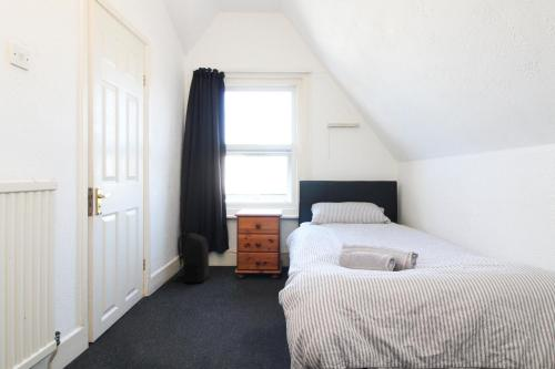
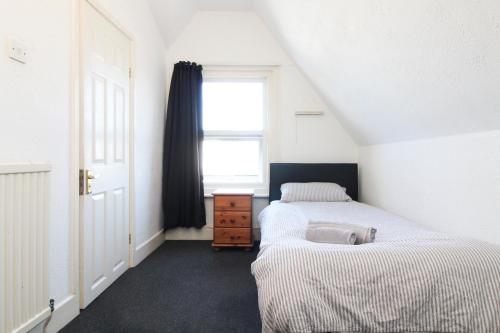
- backpack [171,229,210,284]
